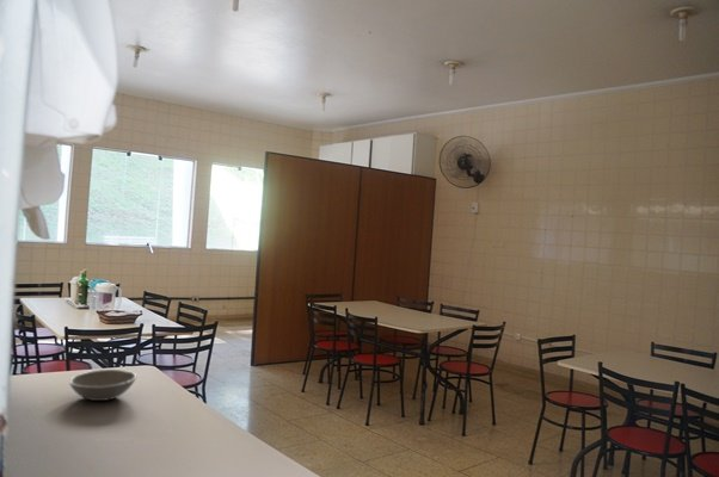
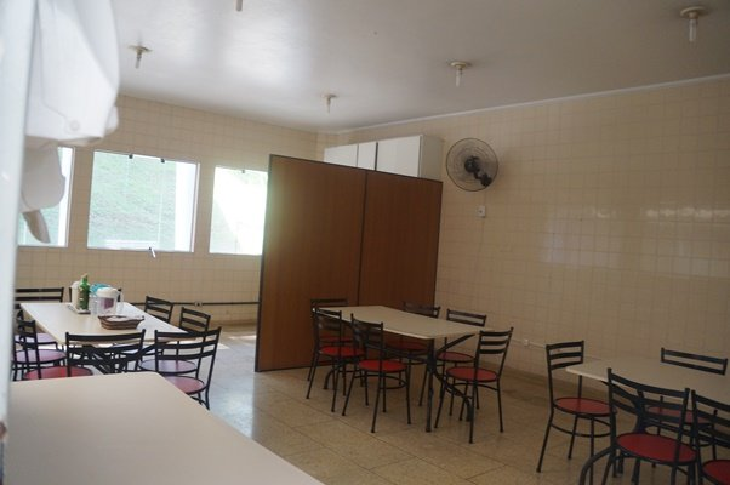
- soup bowl [68,368,137,402]
